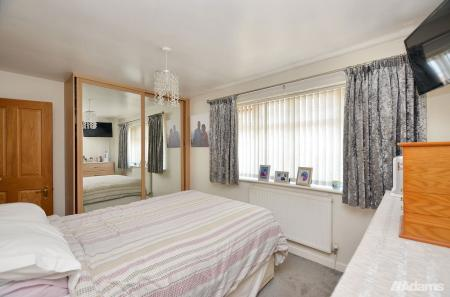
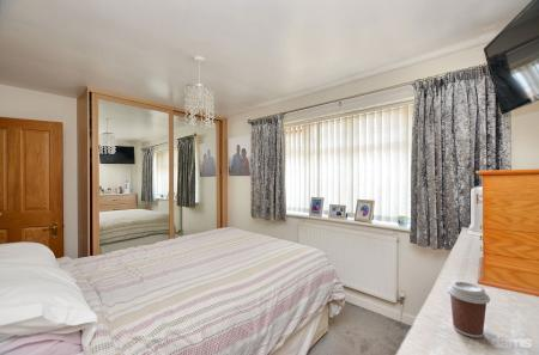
+ coffee cup [447,280,491,339]
